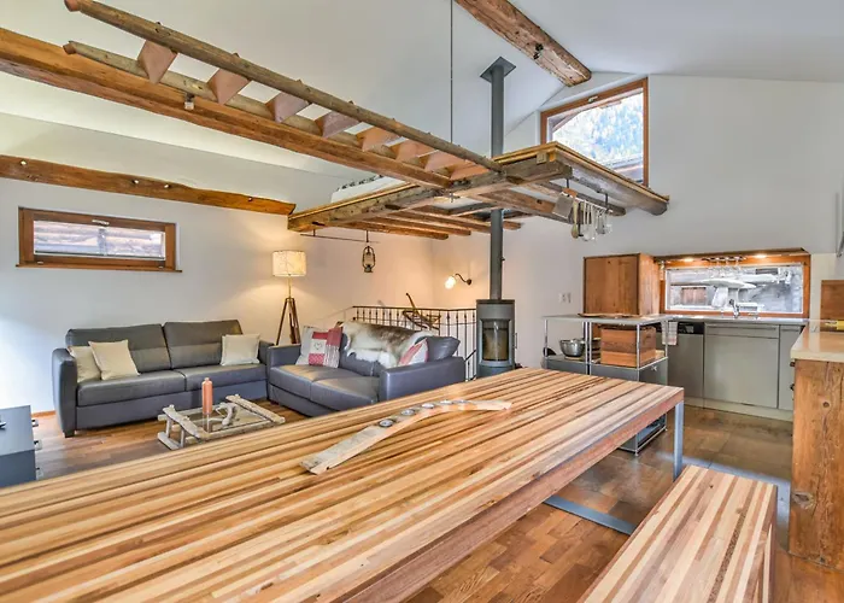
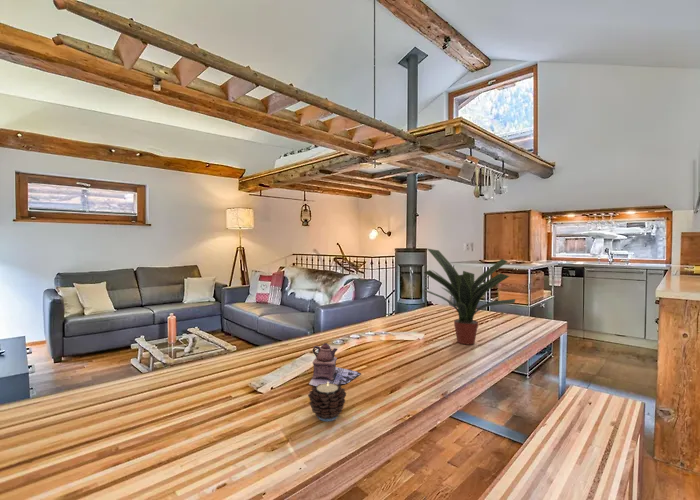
+ potted plant [422,248,517,345]
+ teapot [308,342,362,387]
+ candle [307,383,347,422]
